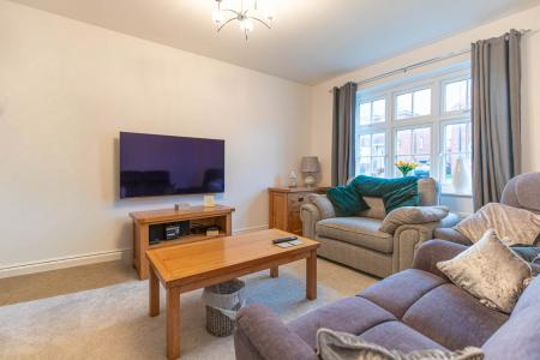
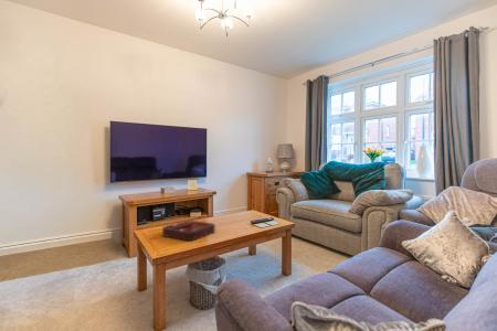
+ decorative tray [161,220,216,242]
